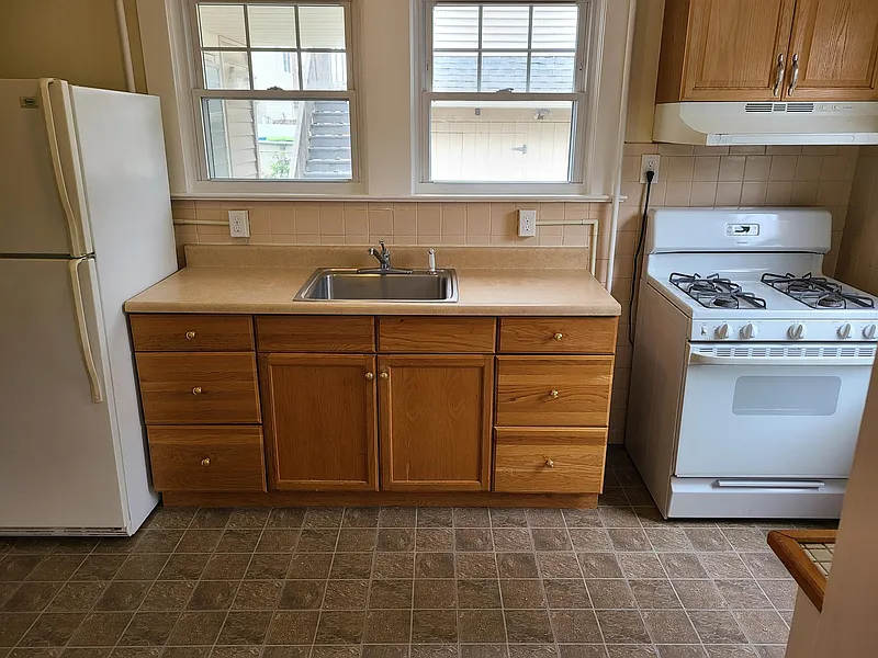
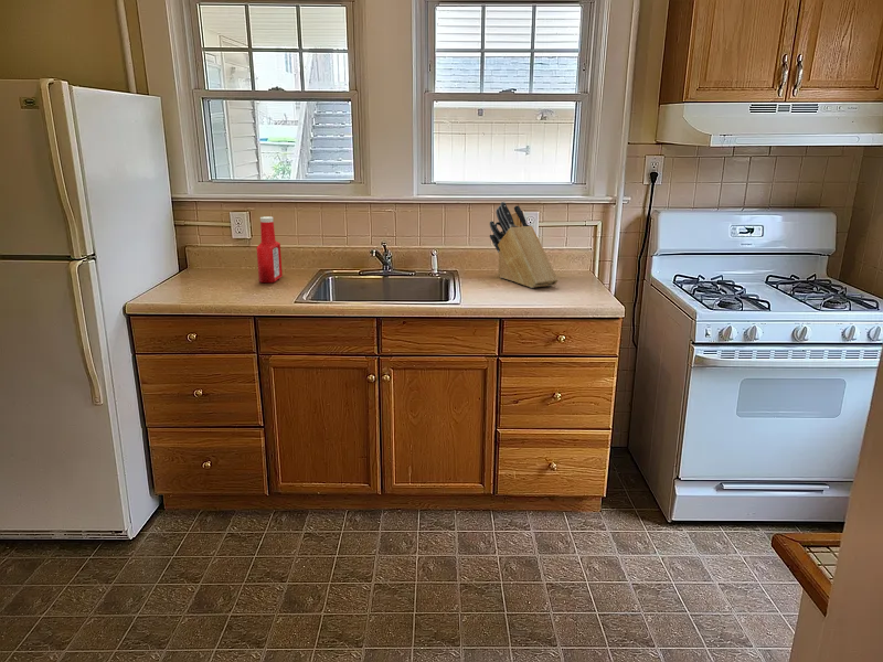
+ knife block [489,201,560,289]
+ soap bottle [255,215,284,284]
